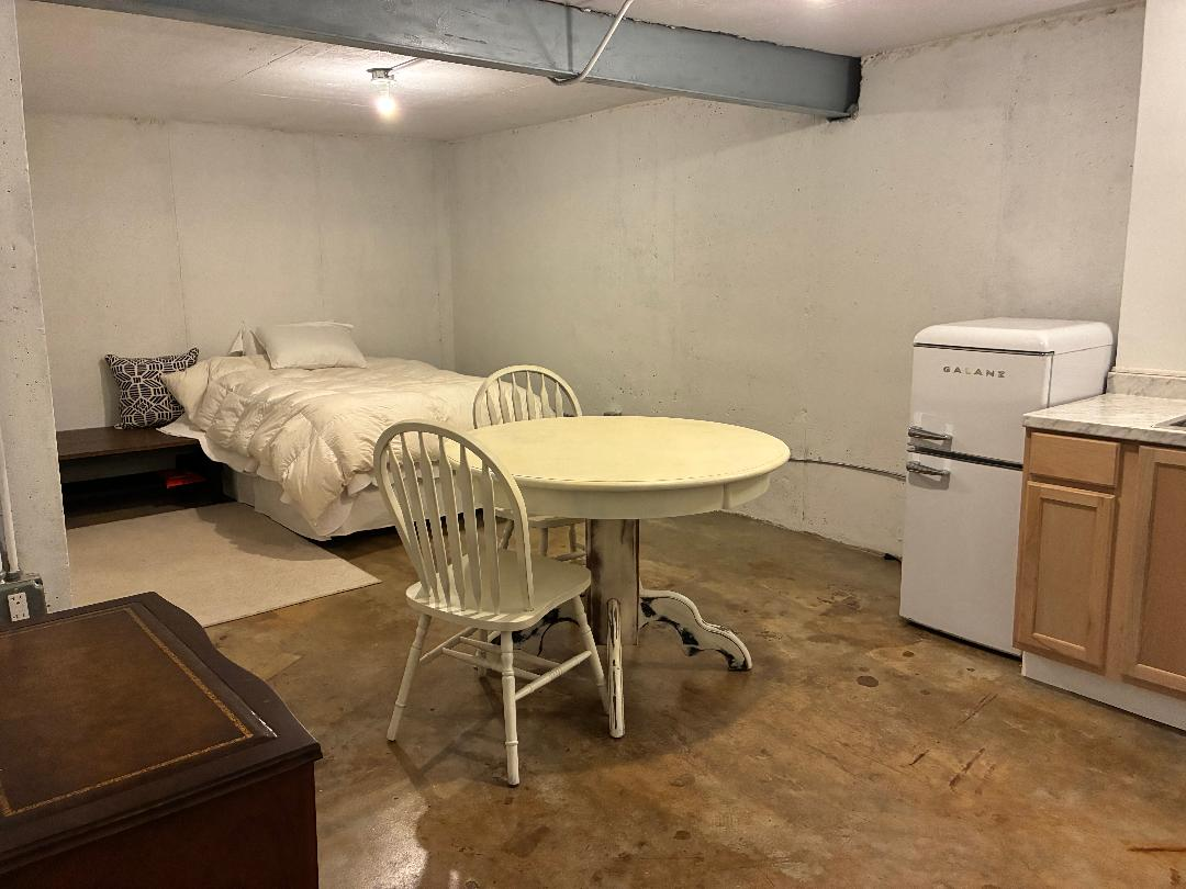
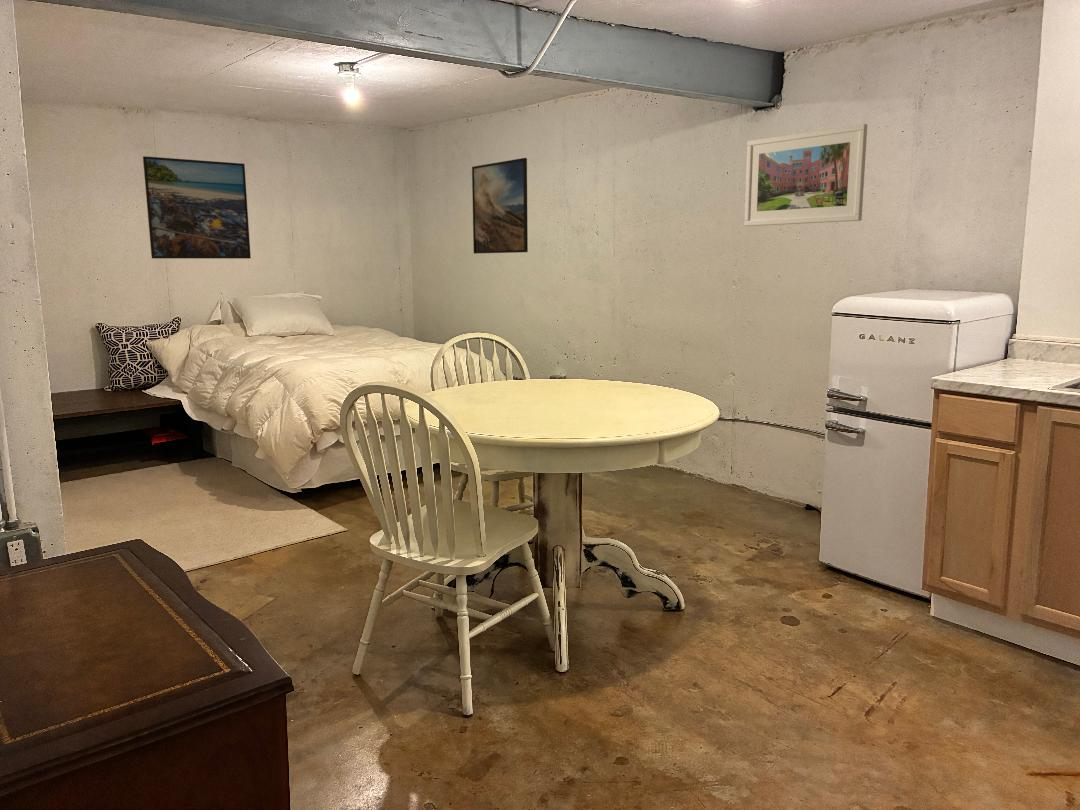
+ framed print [743,123,868,227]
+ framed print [142,155,252,260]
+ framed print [471,157,529,255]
